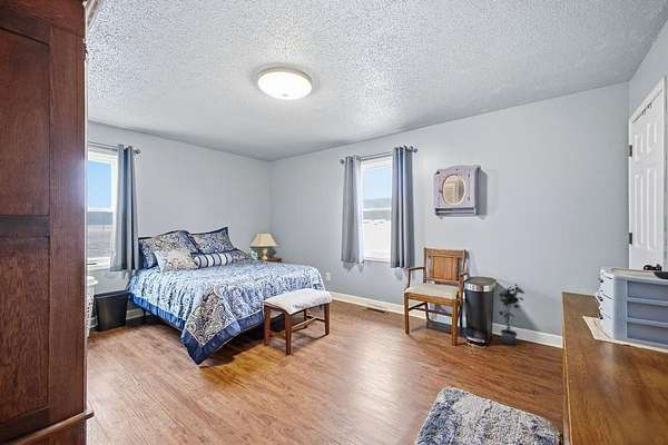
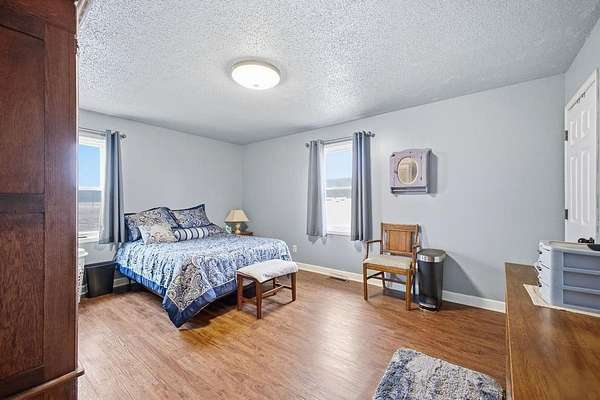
- potted plant [498,284,525,346]
